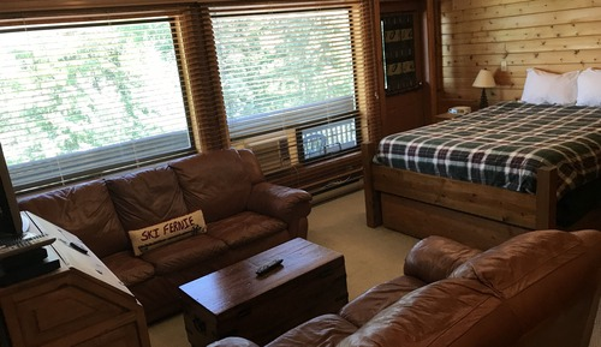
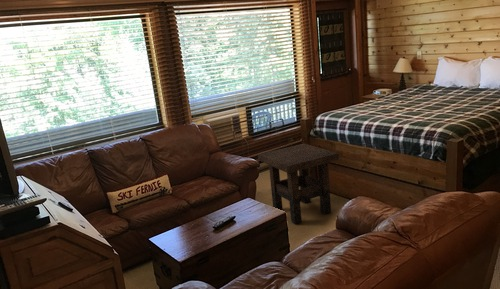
+ side table [257,143,340,225]
